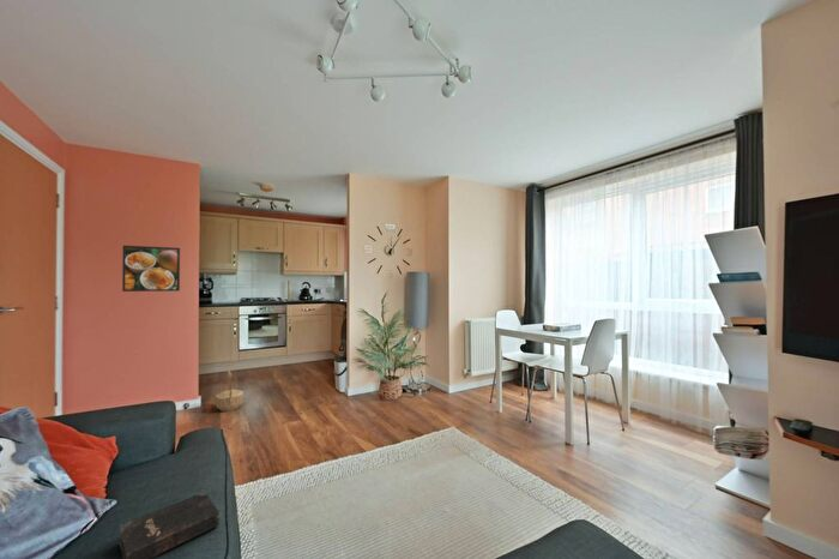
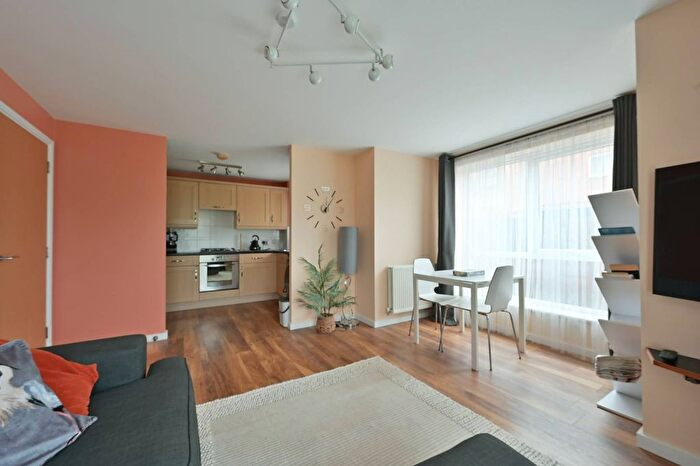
- hardback book [119,489,221,559]
- basket [213,369,245,413]
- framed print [121,245,181,293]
